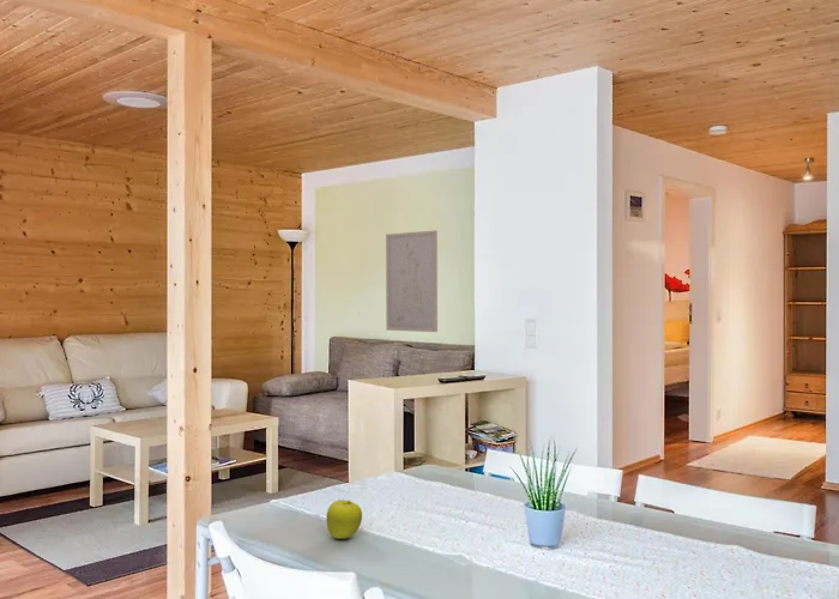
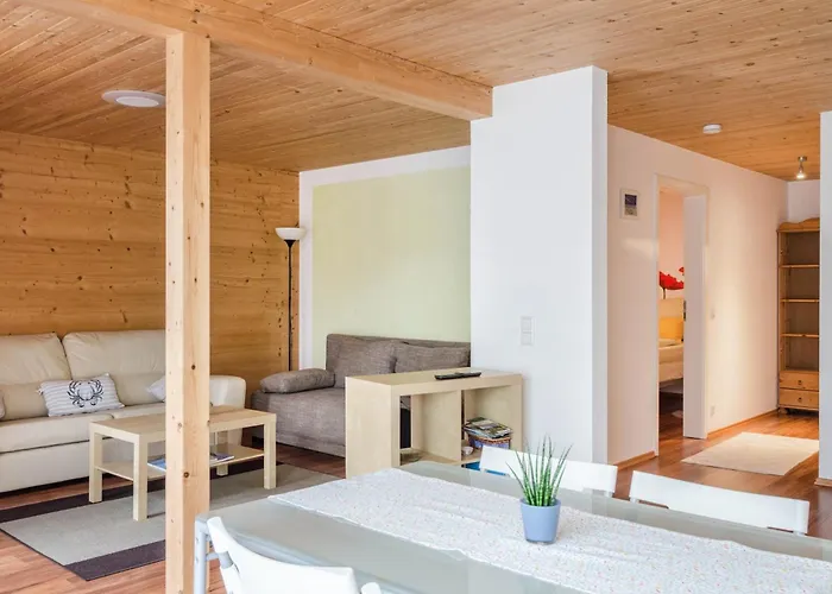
- fruit [326,498,363,540]
- wall art [385,230,439,333]
